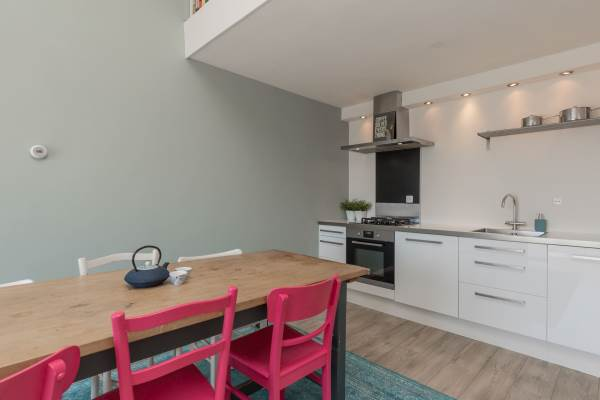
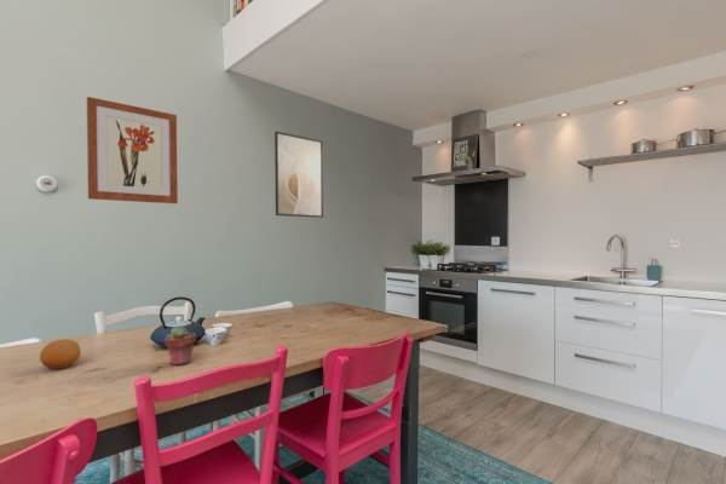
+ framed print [273,131,324,219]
+ potted succulent [163,324,197,367]
+ wall art [86,96,179,204]
+ fruit [39,338,82,370]
